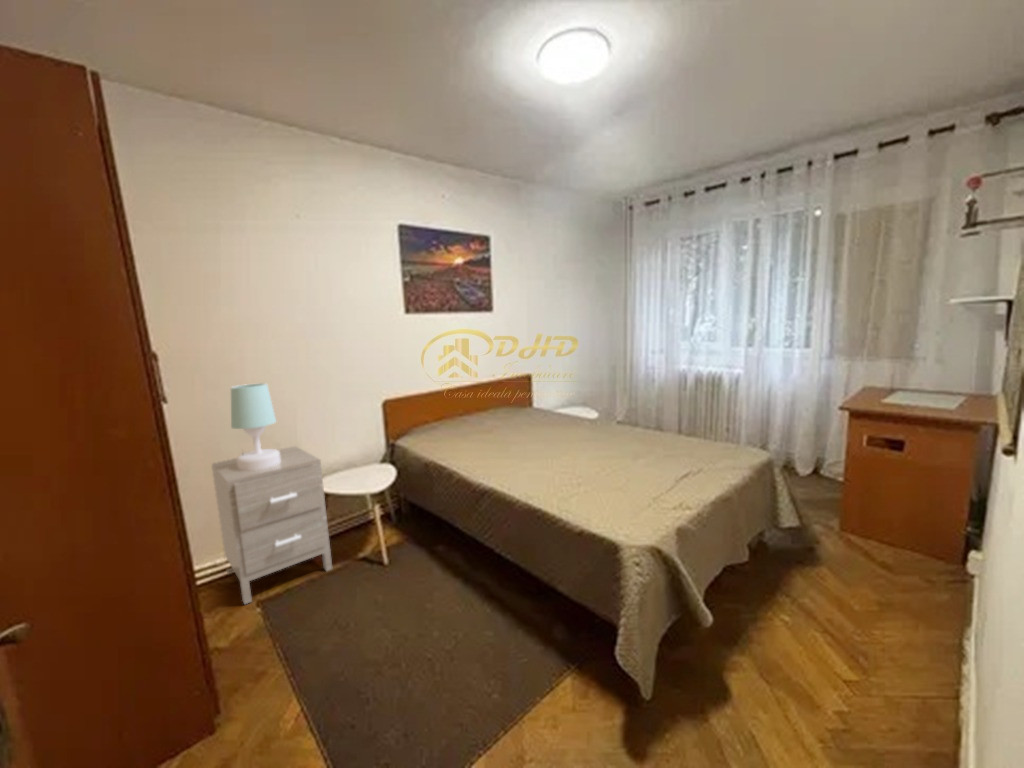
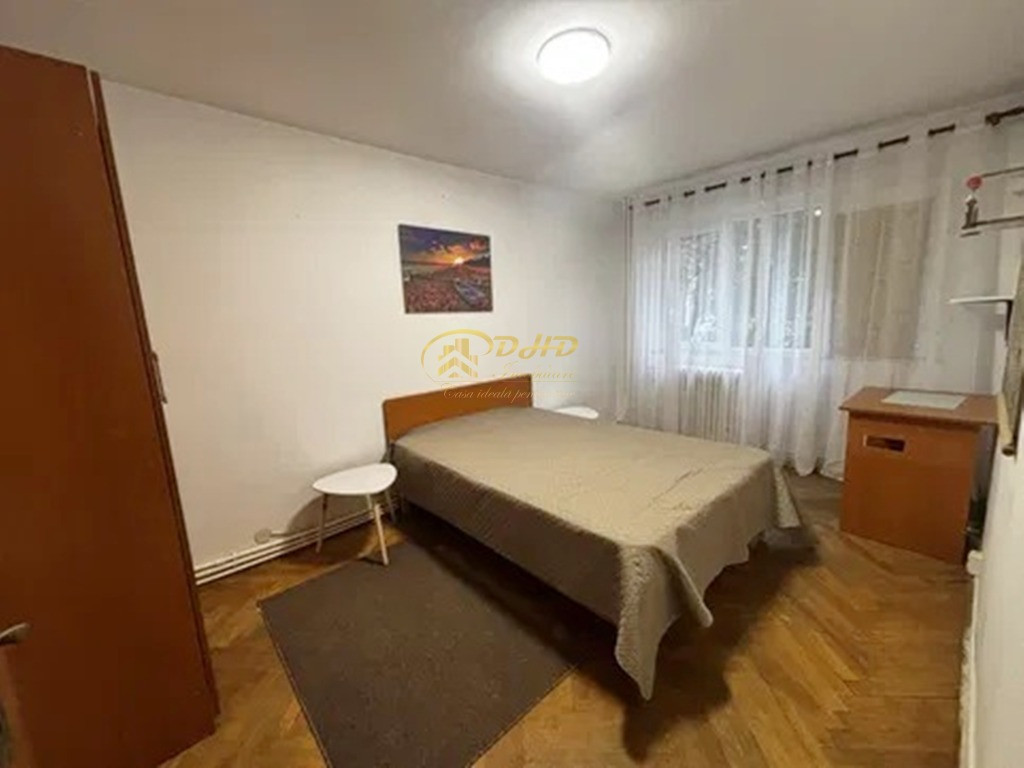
- nightstand [211,445,333,606]
- table lamp [230,382,280,471]
